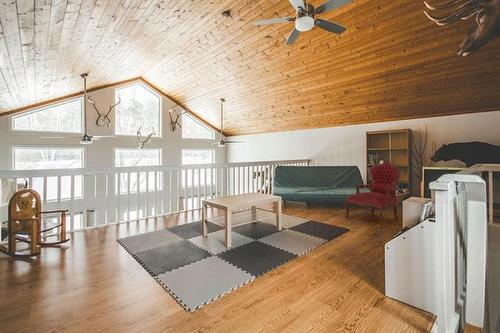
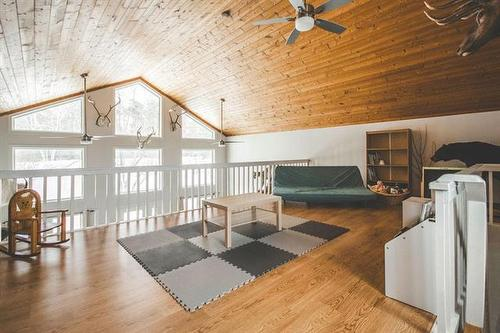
- armchair [344,160,401,227]
